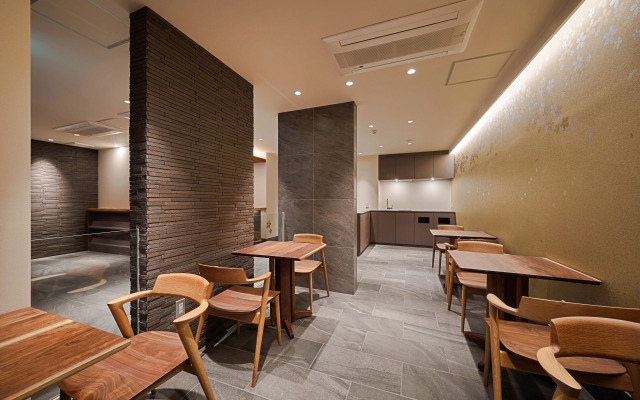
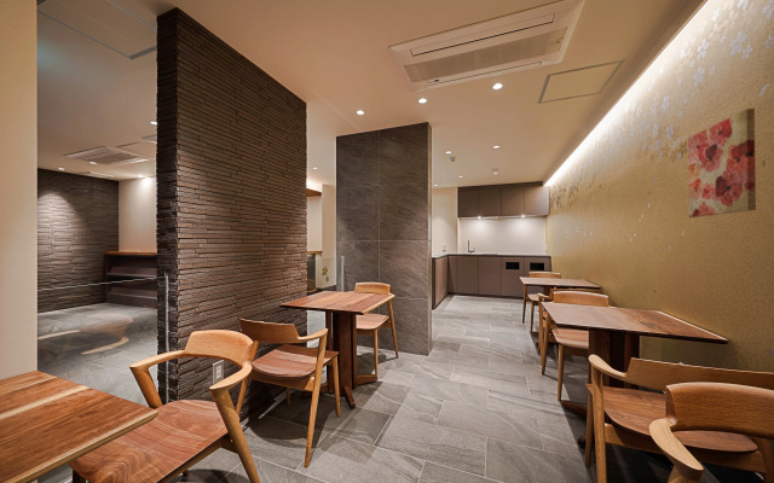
+ wall art [687,107,757,219]
